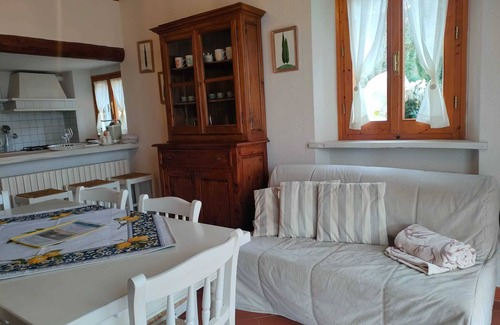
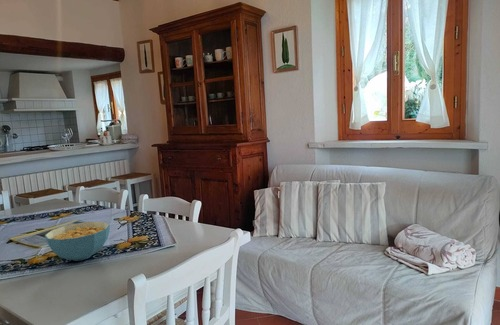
+ cereal bowl [44,221,111,262]
